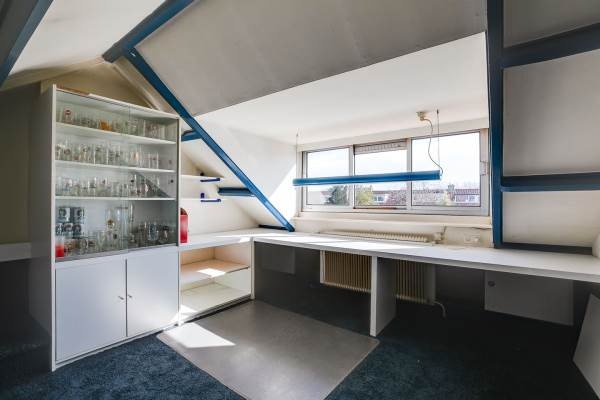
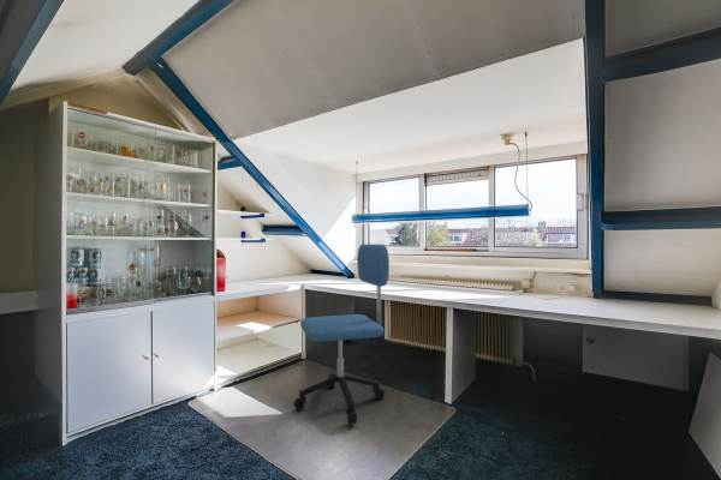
+ office chair [292,242,391,426]
